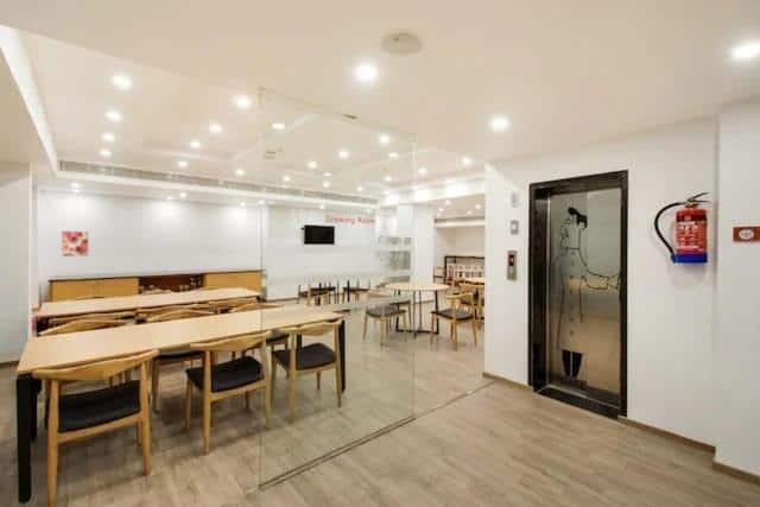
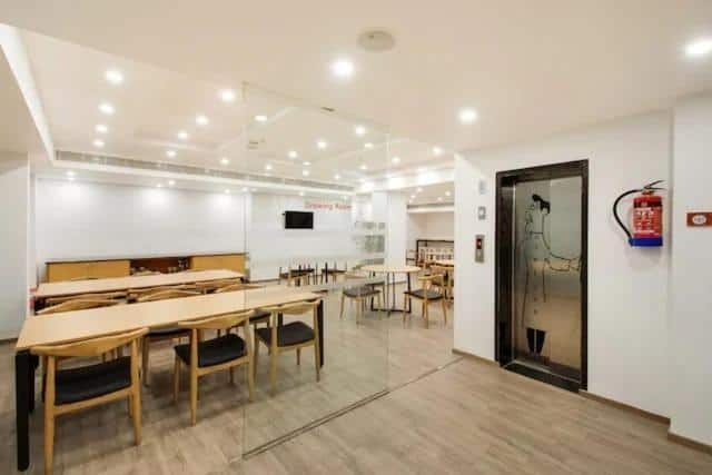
- wall art [61,230,89,258]
